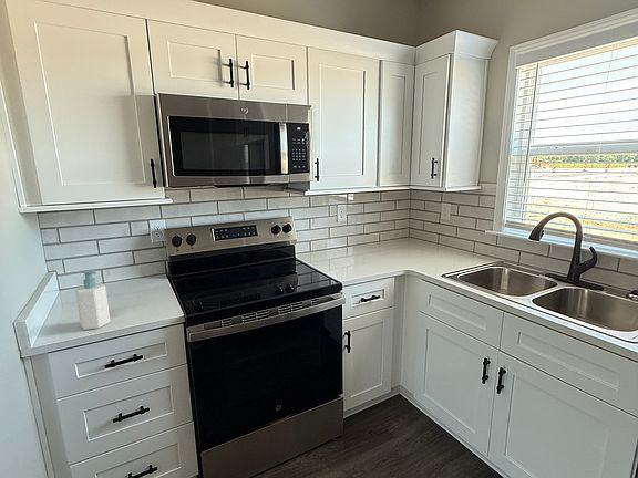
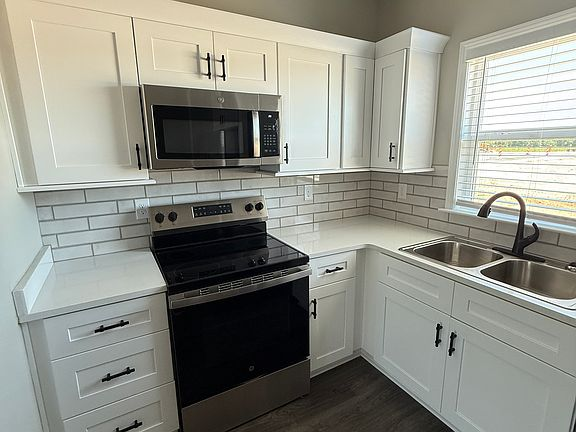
- soap bottle [74,269,111,331]
